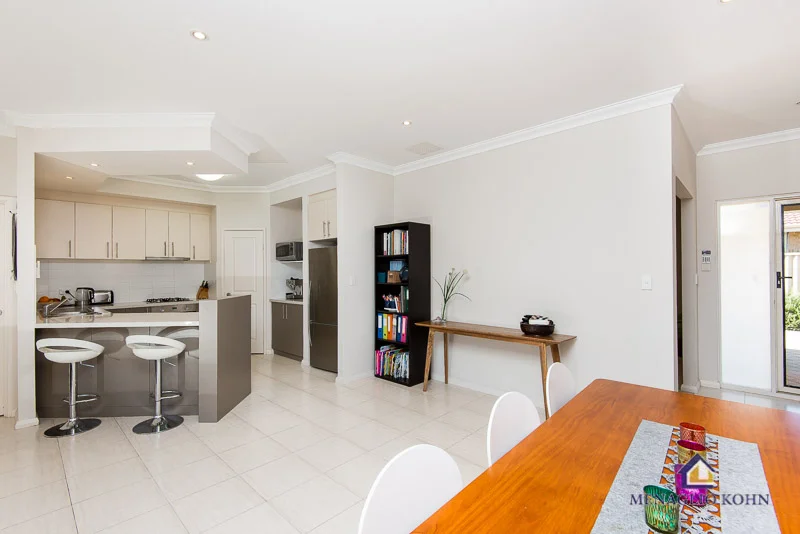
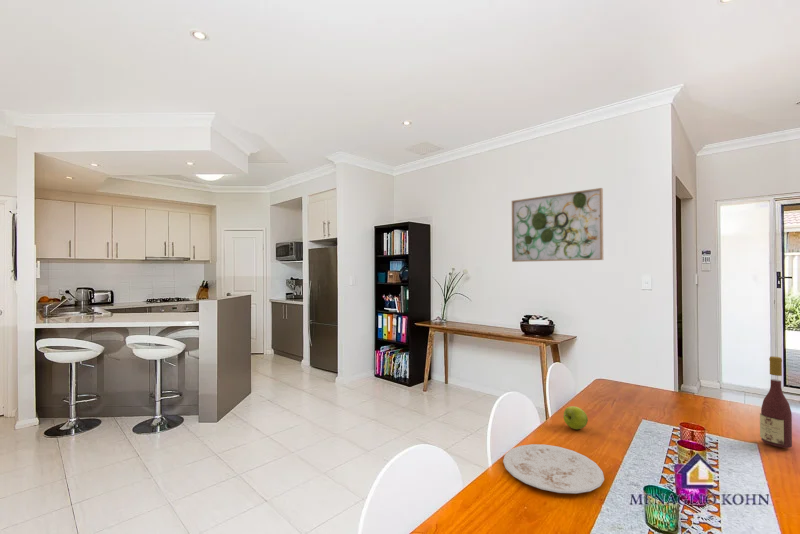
+ wall art [511,187,604,263]
+ apple [563,405,589,430]
+ plate [502,443,605,494]
+ wine bottle [759,355,793,449]
